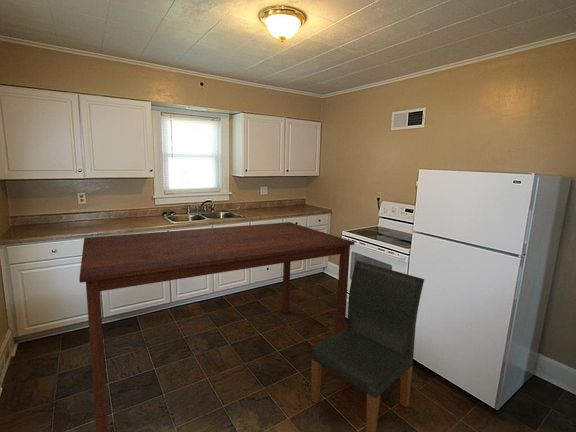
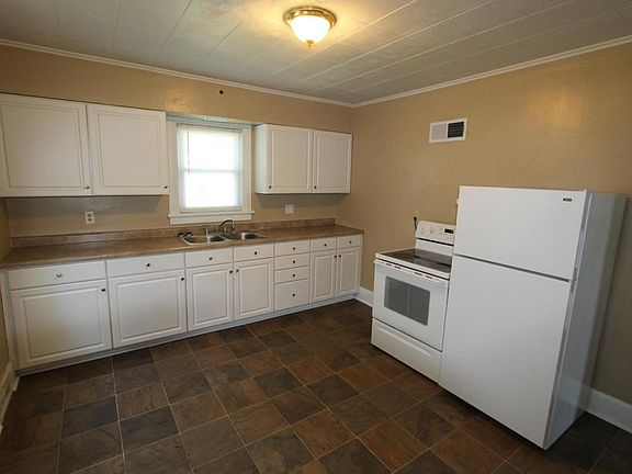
- dining table [78,221,355,432]
- dining chair [311,259,425,432]
